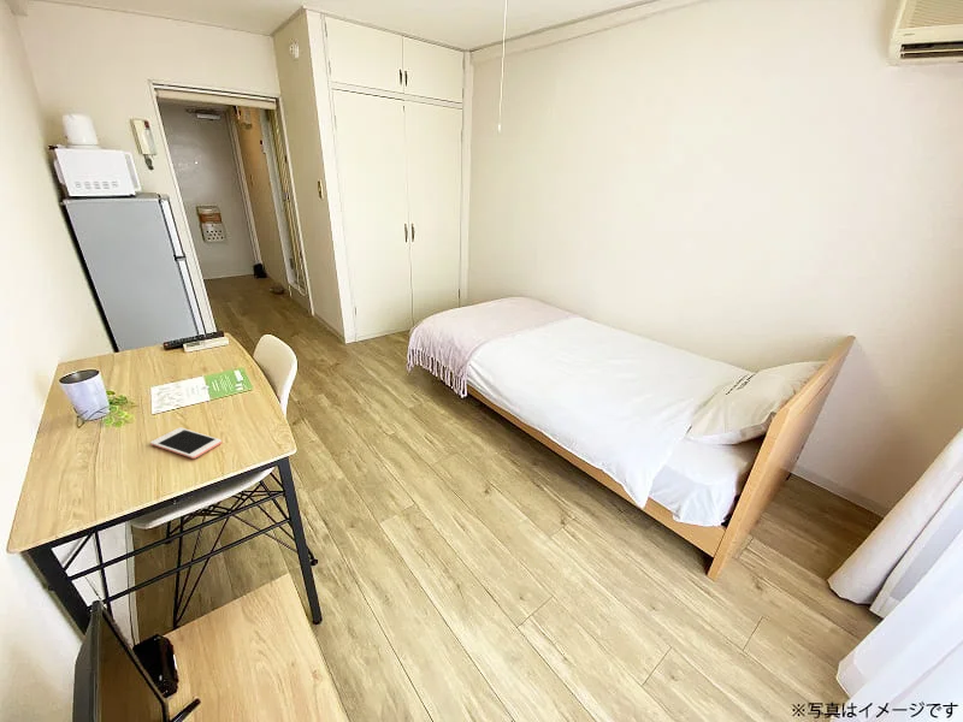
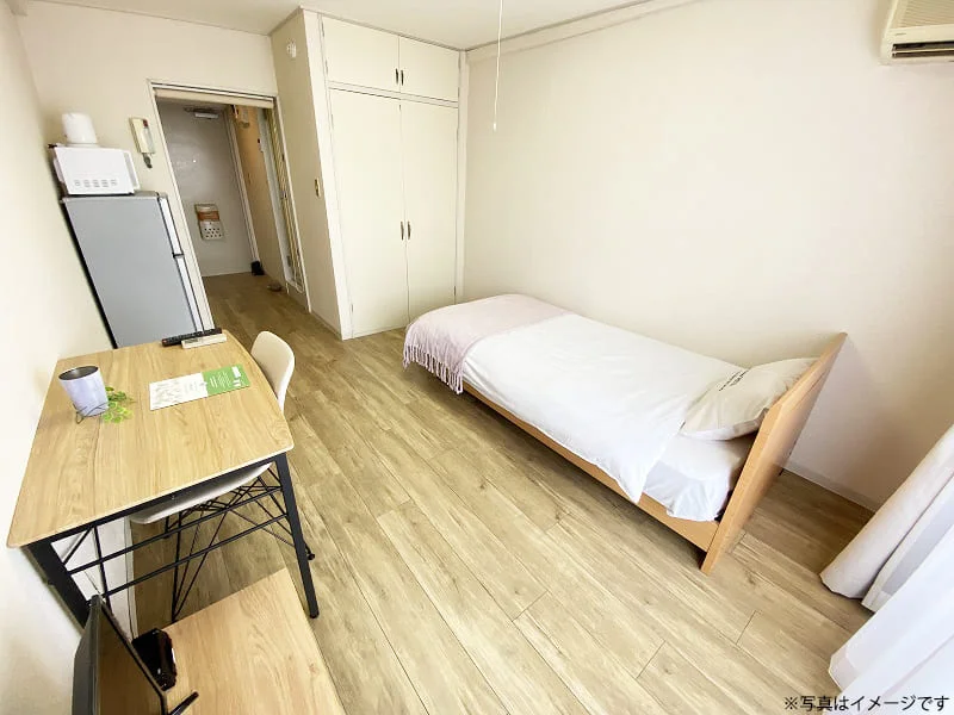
- cell phone [149,426,223,460]
